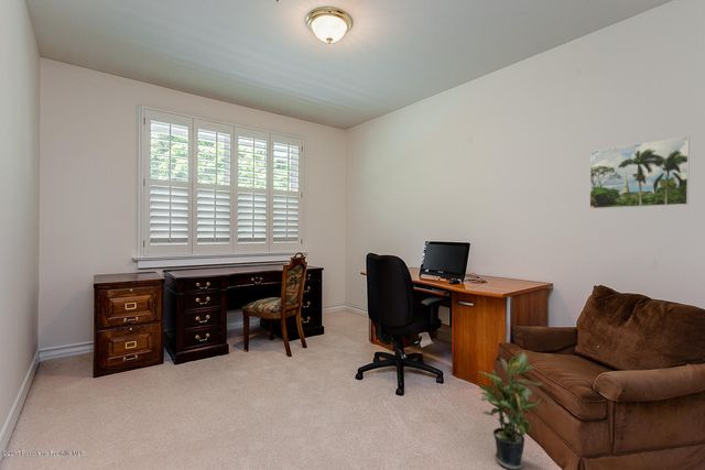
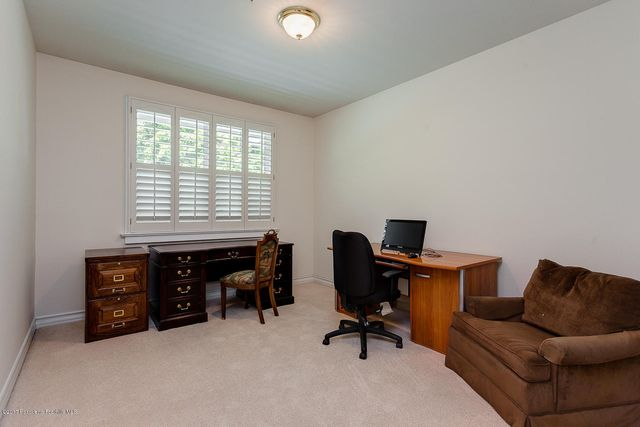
- potted plant [478,351,544,470]
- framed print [588,134,691,210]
